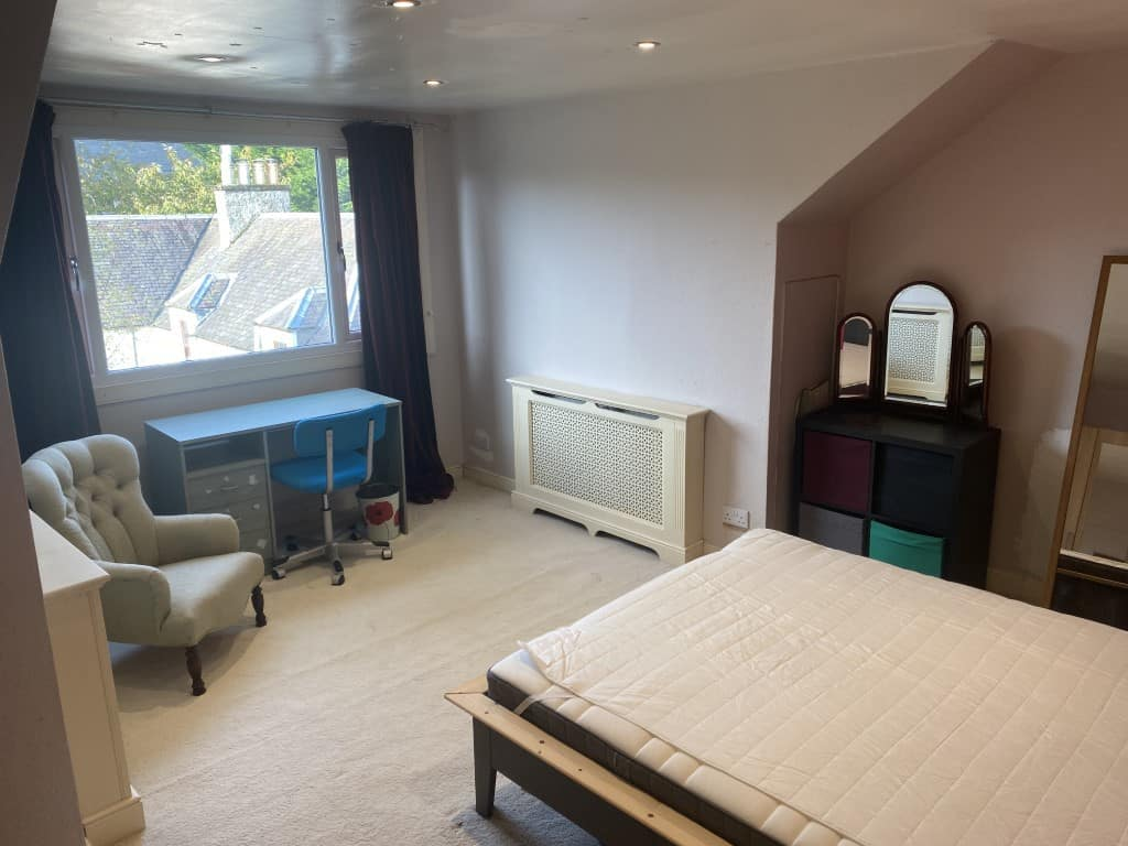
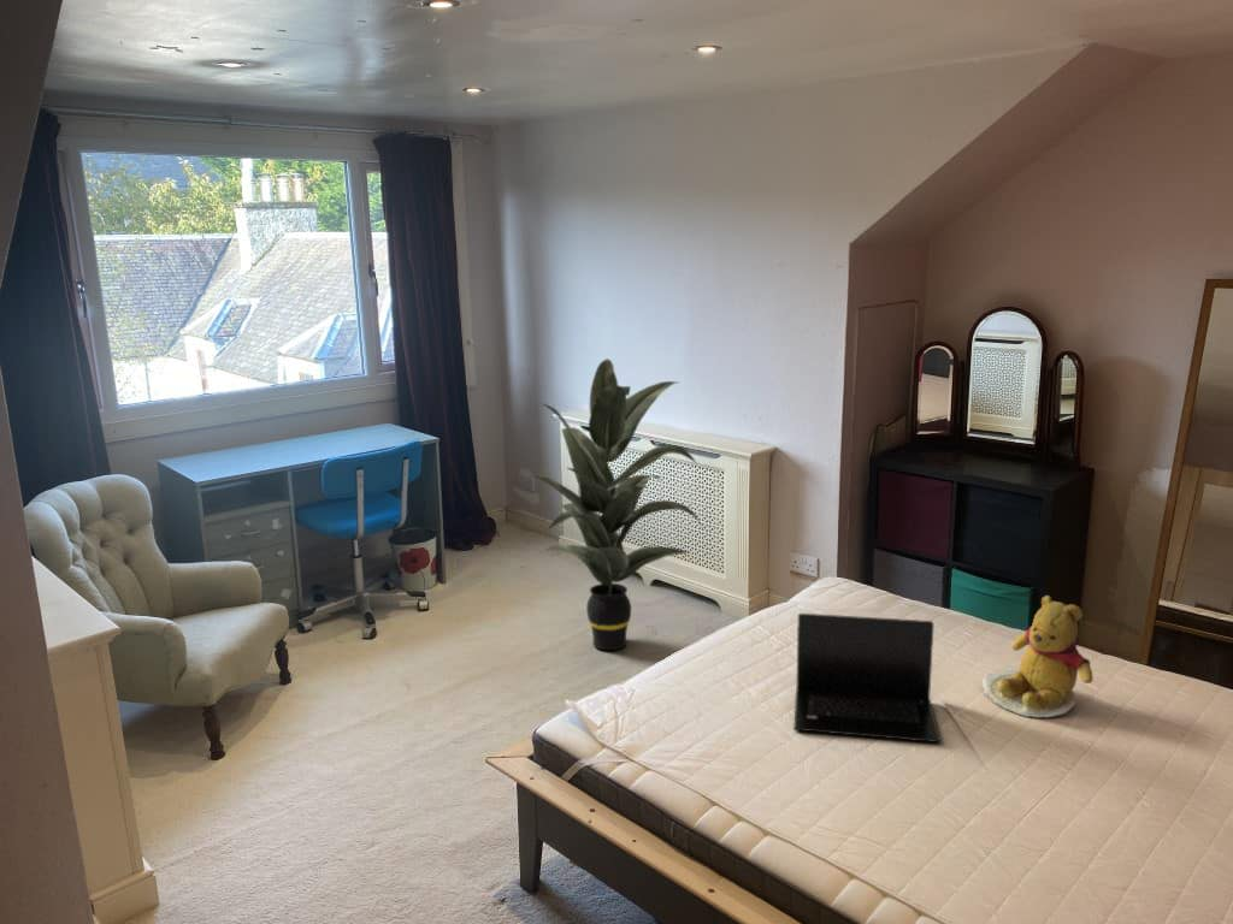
+ indoor plant [526,357,704,651]
+ teddy bear [981,594,1093,718]
+ laptop [794,612,942,744]
